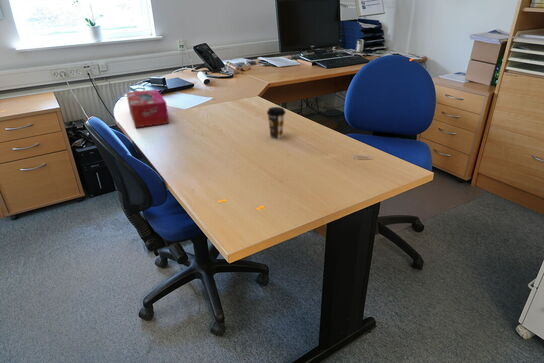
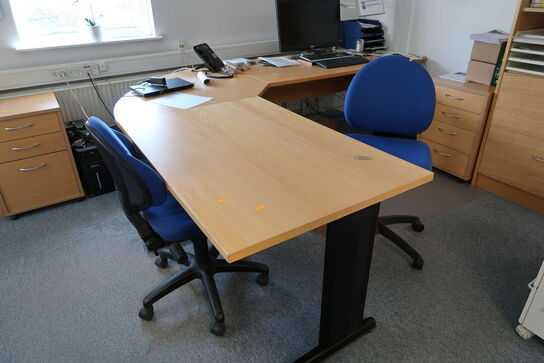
- tissue box [125,89,170,129]
- coffee cup [266,106,287,140]
